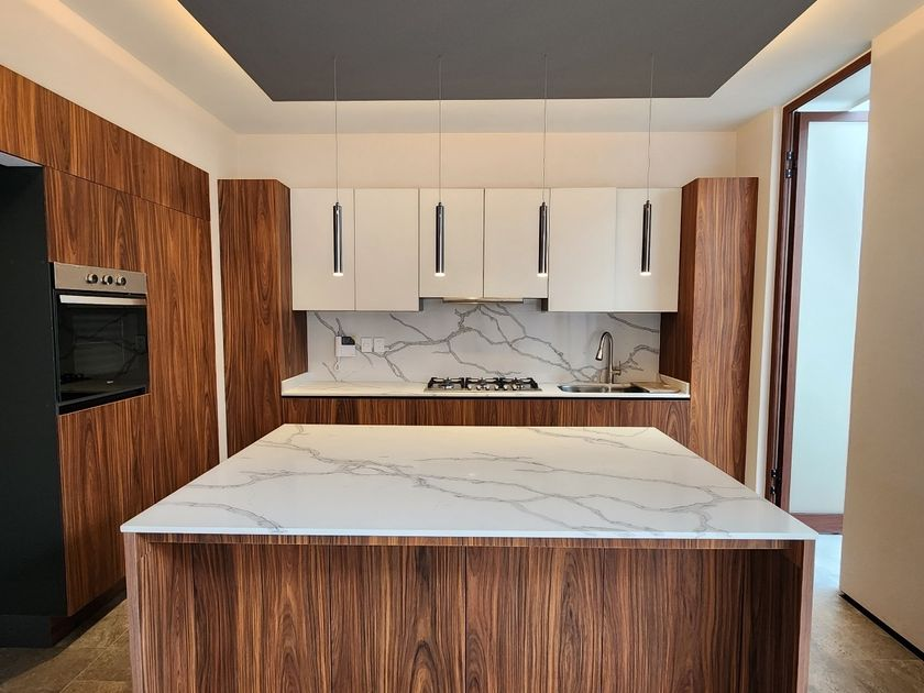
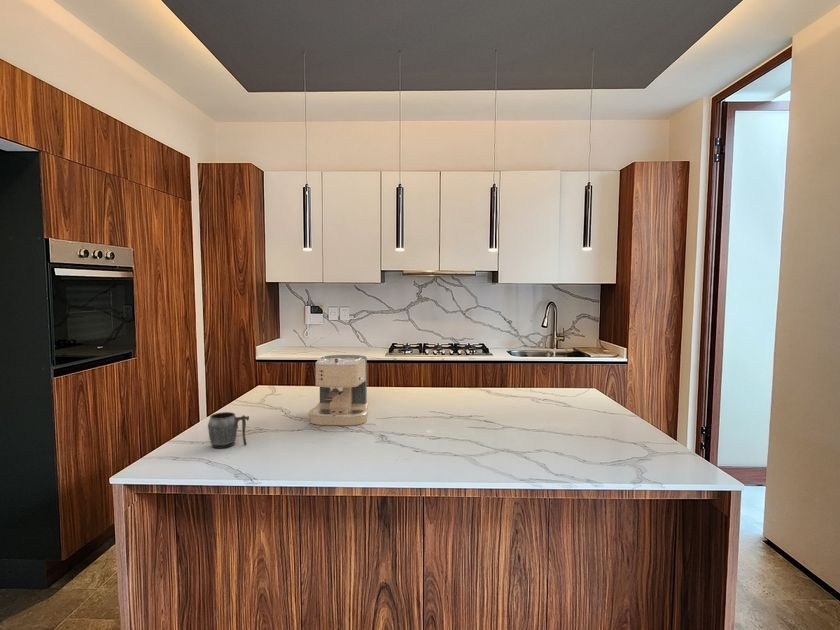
+ mug [207,411,250,449]
+ coffee maker [308,354,369,426]
